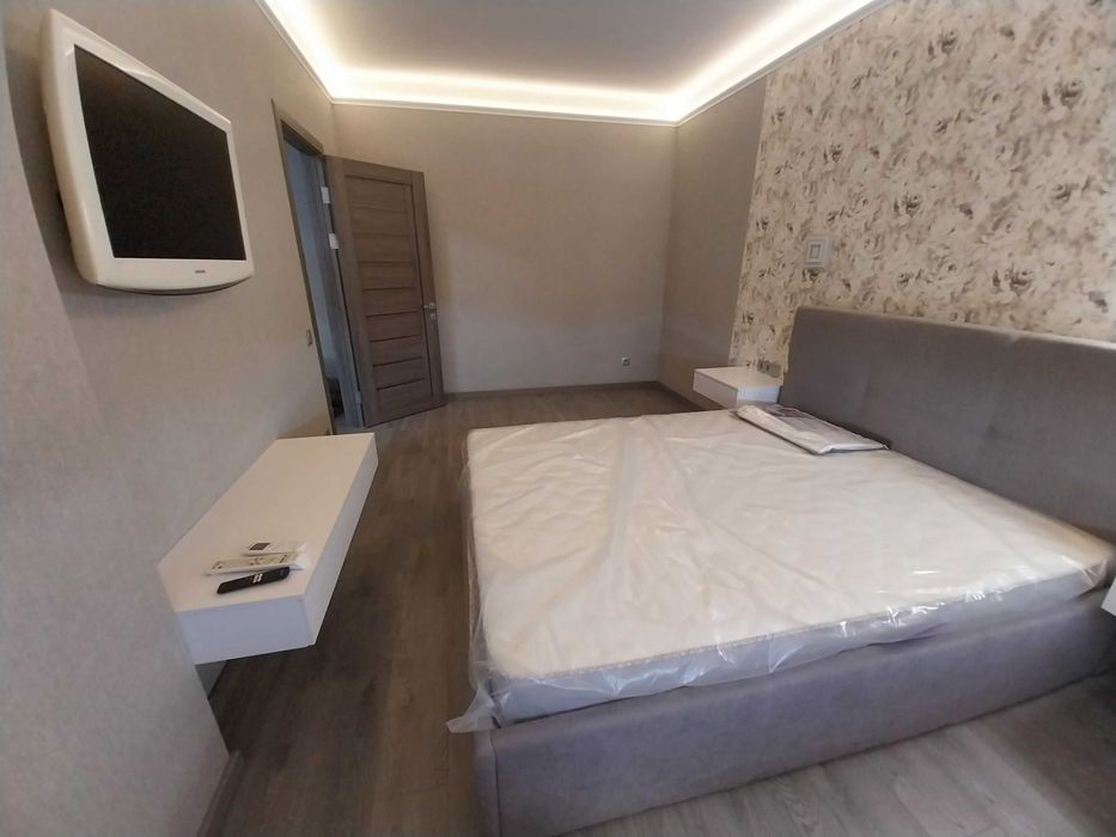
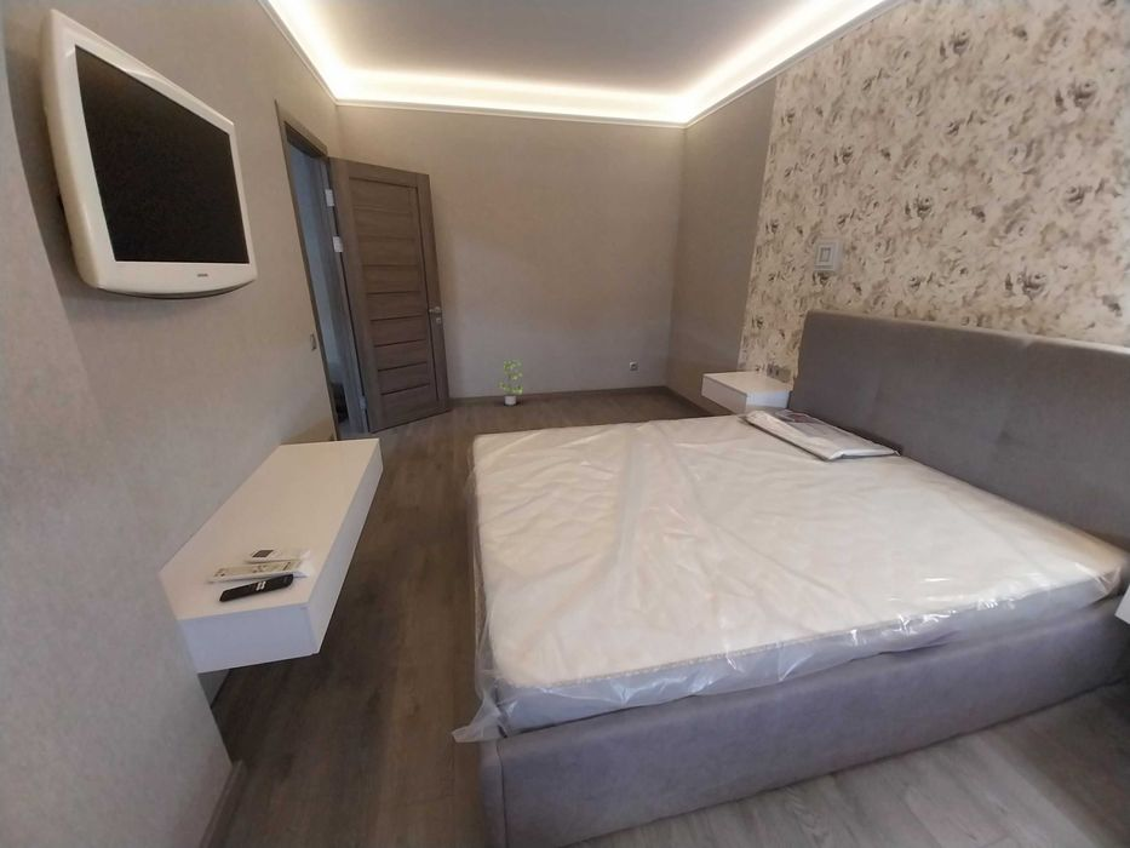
+ potted plant [499,359,526,406]
